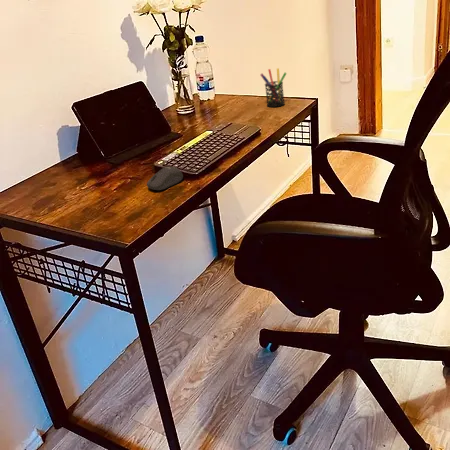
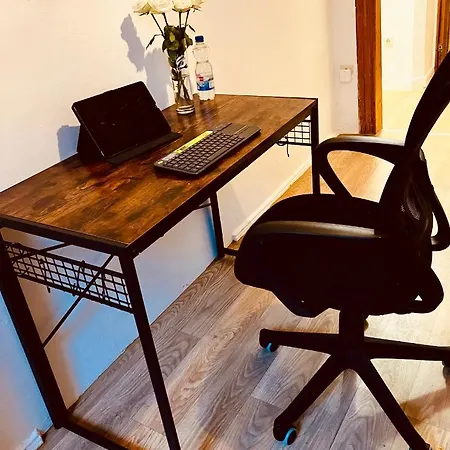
- computer mouse [146,166,184,191]
- pen holder [260,67,288,108]
